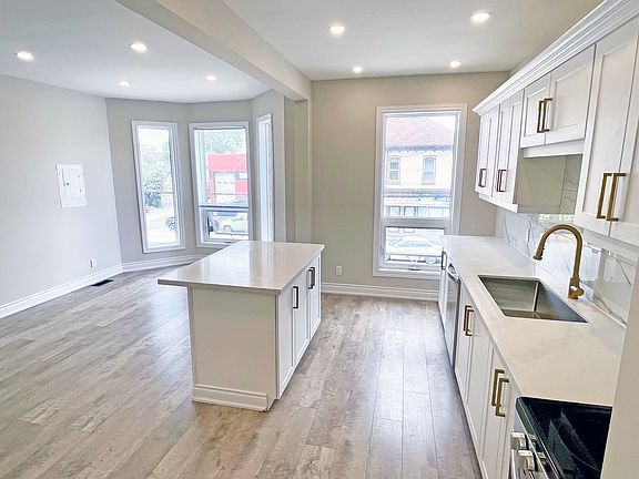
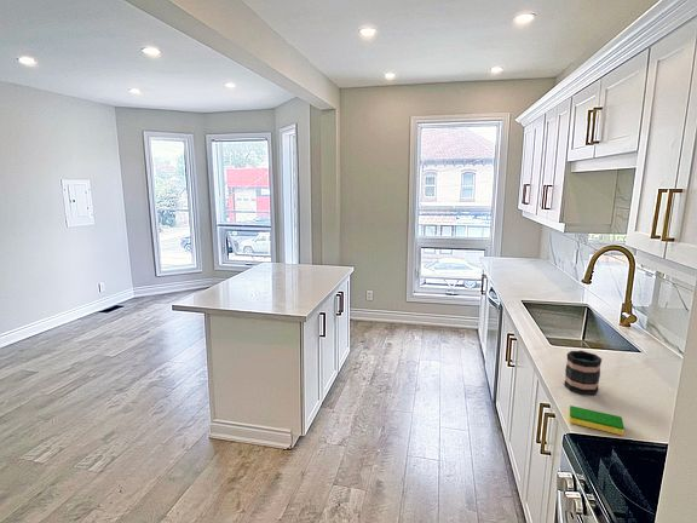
+ mug [563,349,603,396]
+ dish sponge [568,404,626,436]
